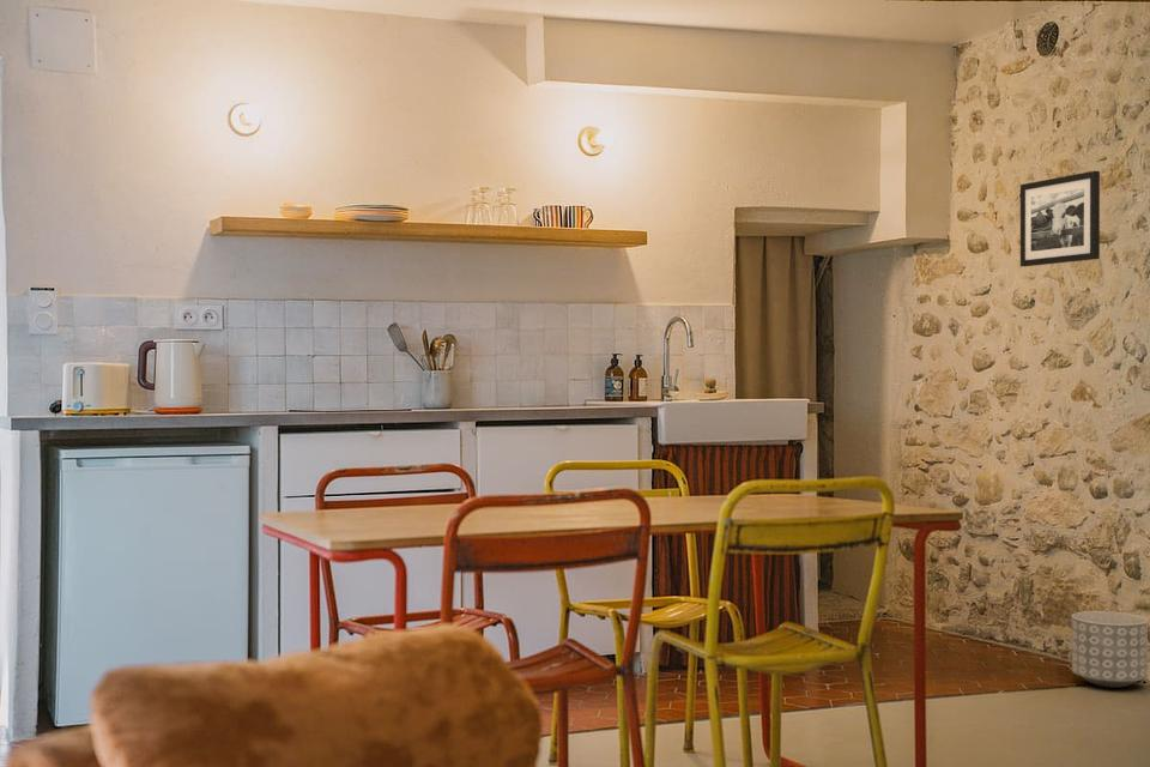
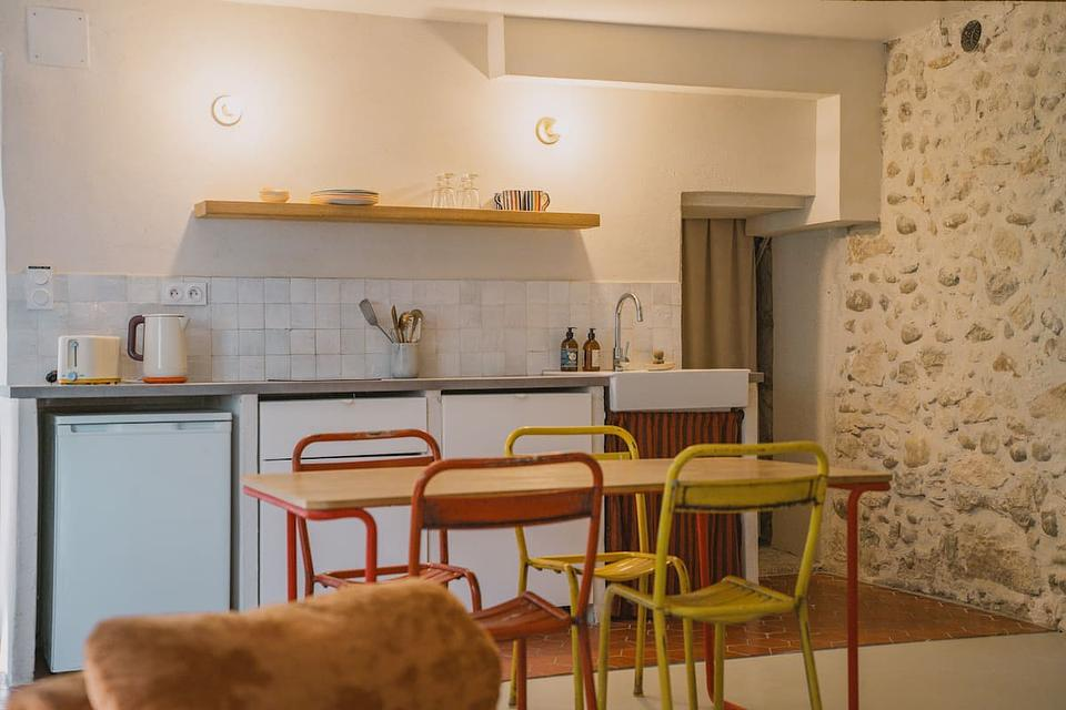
- picture frame [1019,170,1101,267]
- planter [1071,610,1149,689]
